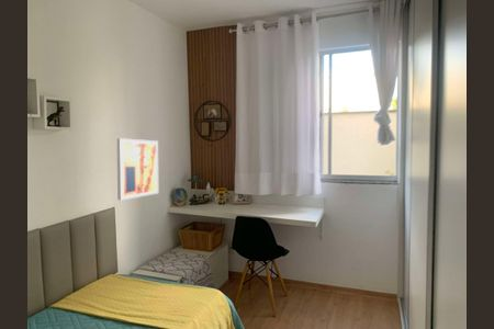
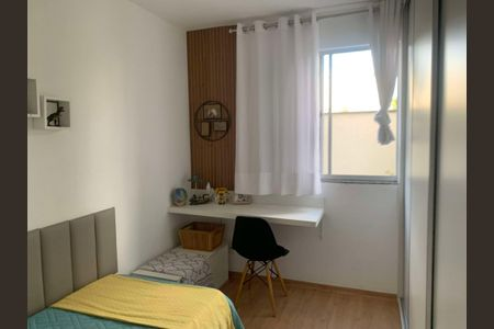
- wall art [116,137,159,201]
